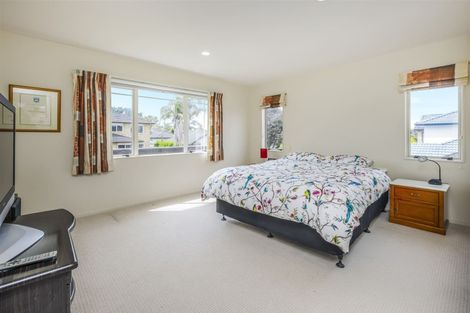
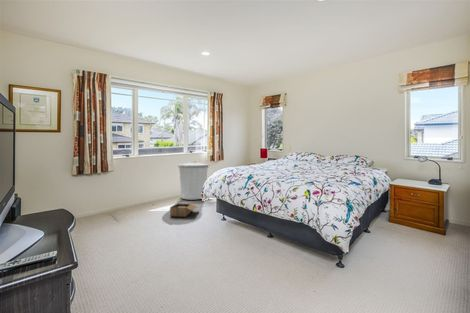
+ cardboard box [169,200,198,218]
+ trash can [177,160,210,200]
